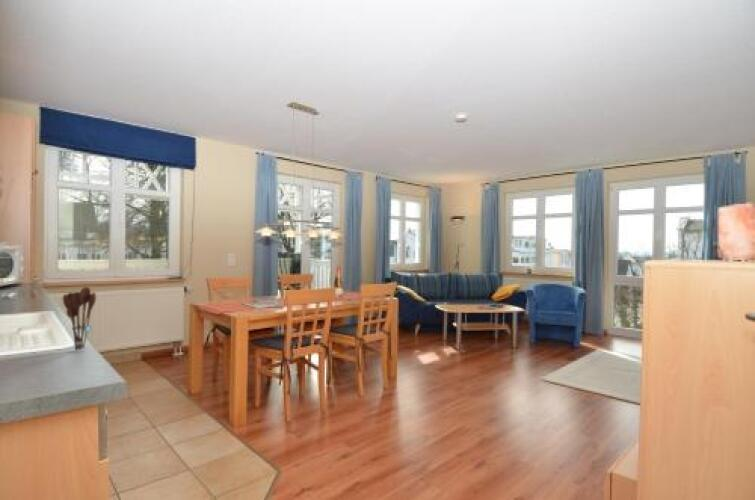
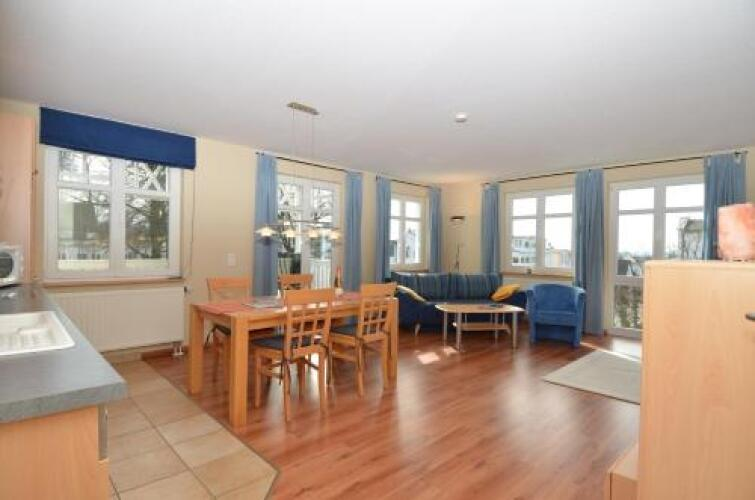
- utensil holder [62,286,97,351]
